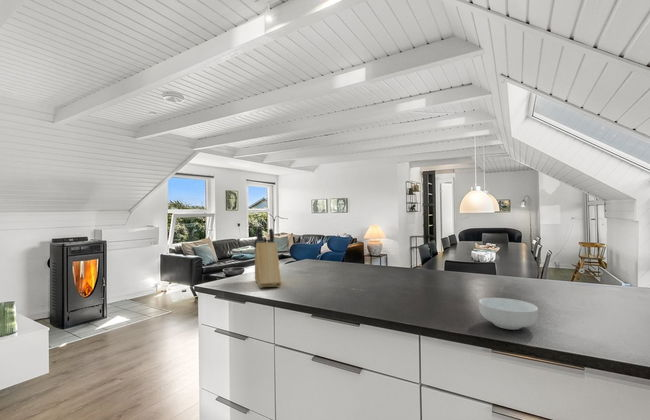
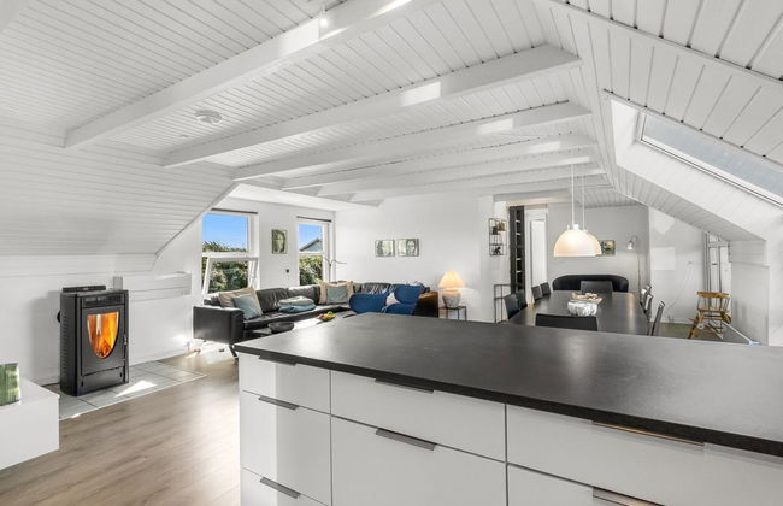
- cereal bowl [478,297,539,331]
- knife block [253,225,282,289]
